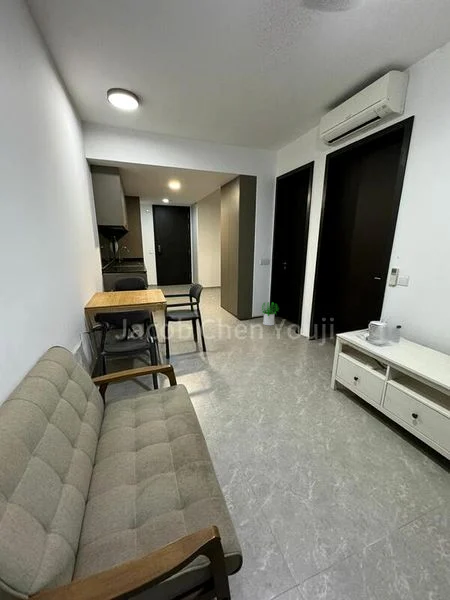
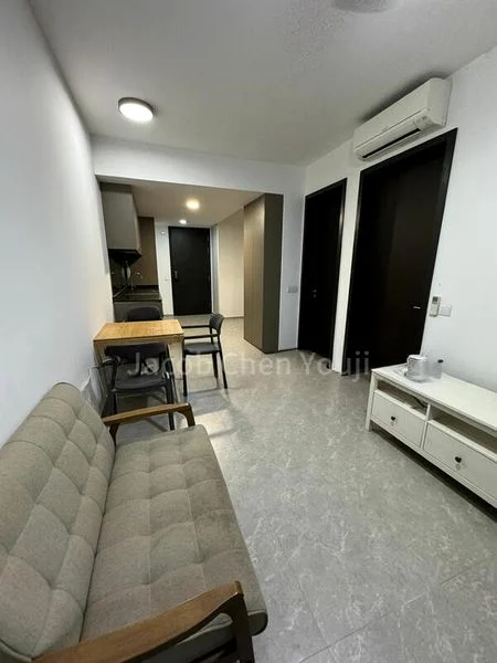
- potted plant [259,301,280,326]
